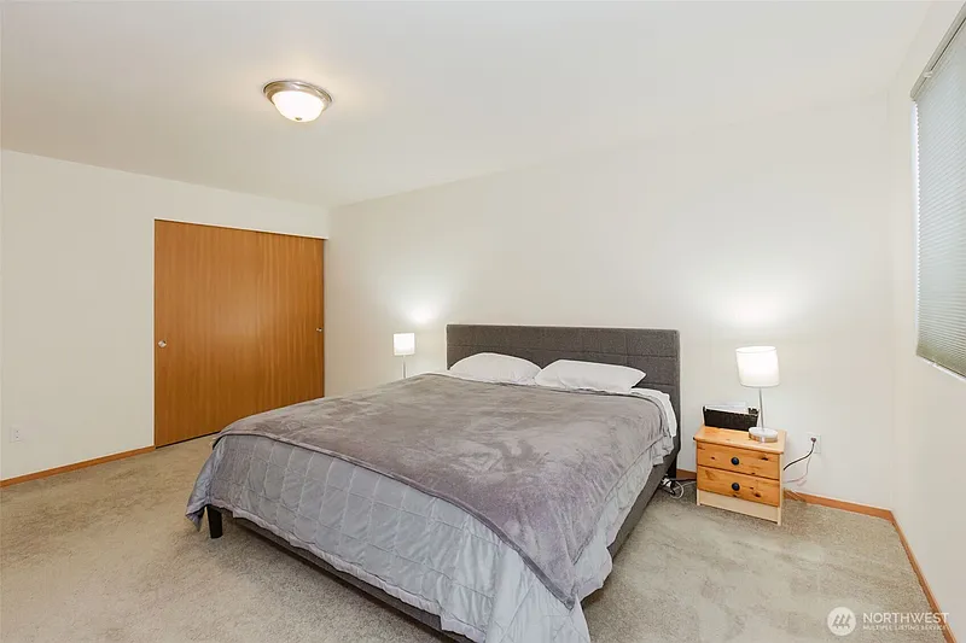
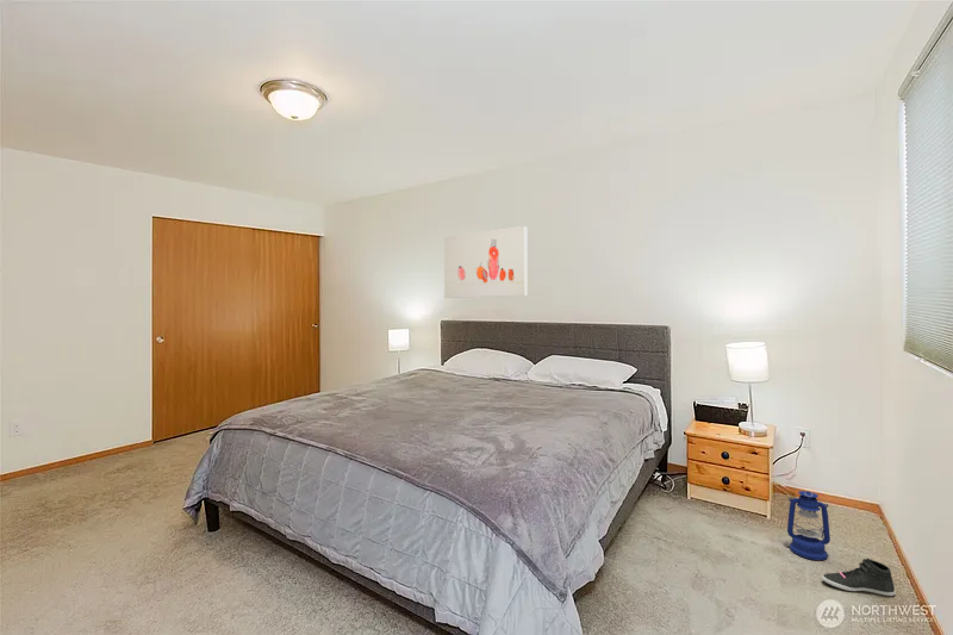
+ wall art [443,225,528,299]
+ lantern [786,490,831,561]
+ sneaker [821,558,897,597]
